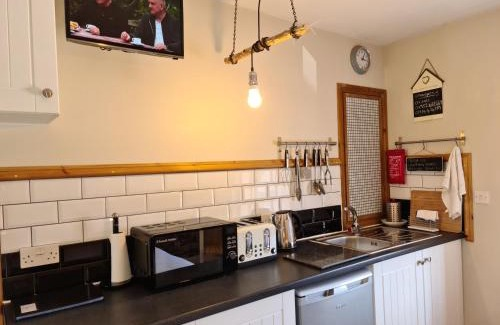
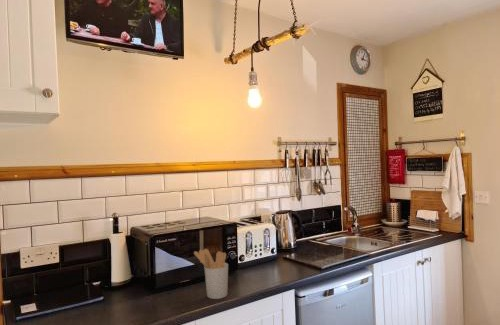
+ utensil holder [193,248,229,300]
